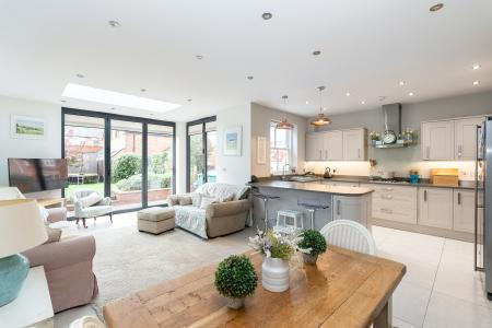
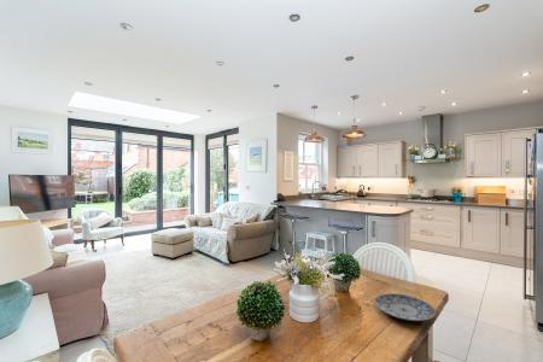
+ plate [373,292,437,322]
